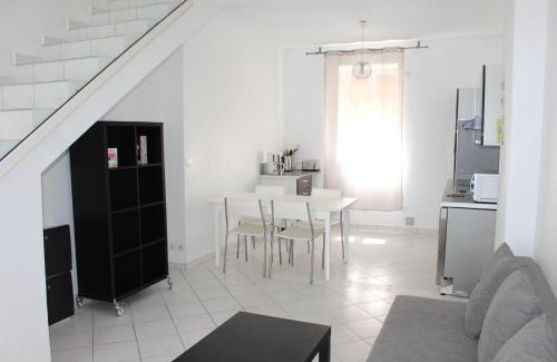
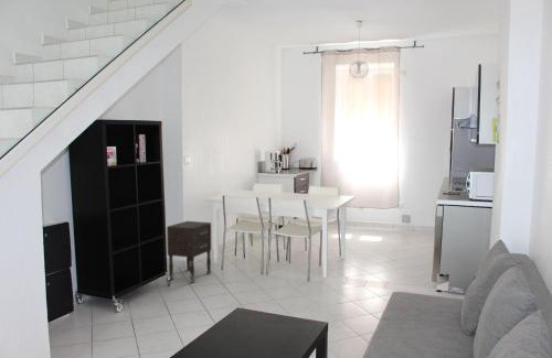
+ nightstand [166,220,212,283]
